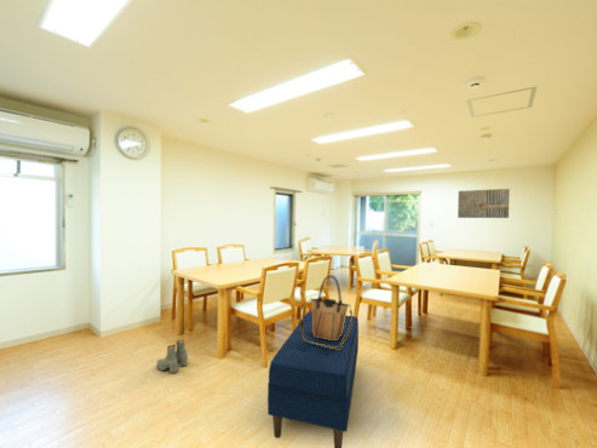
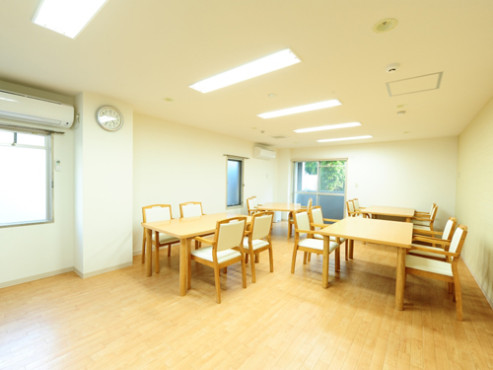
- bench [266,310,360,448]
- boots [156,339,189,374]
- wall art [457,188,511,219]
- tote bag [298,275,354,350]
